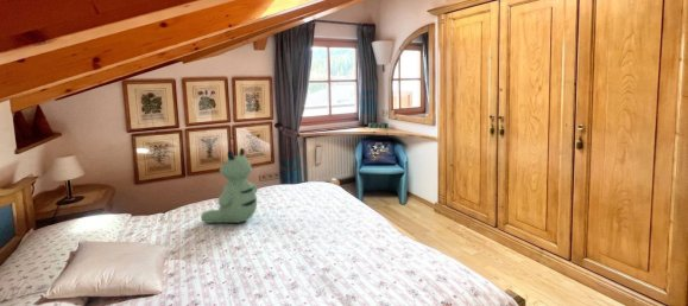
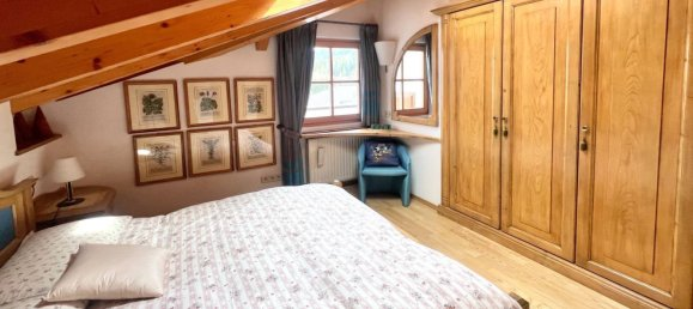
- bear [200,147,259,224]
